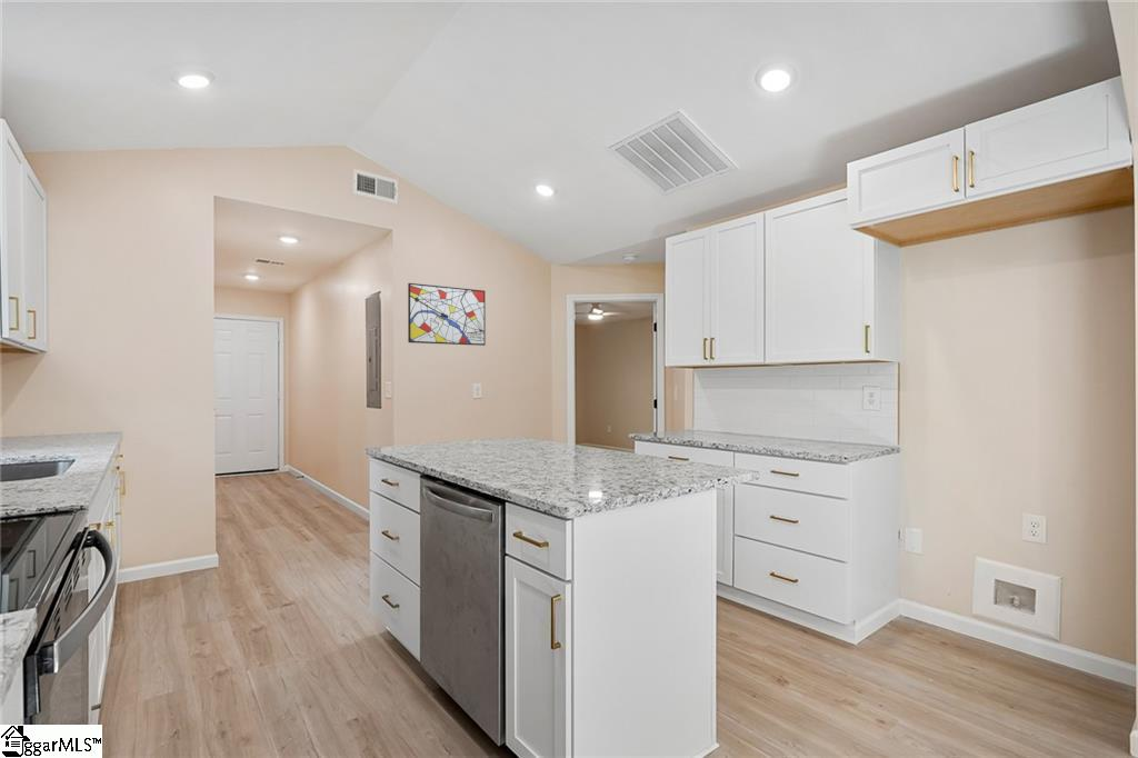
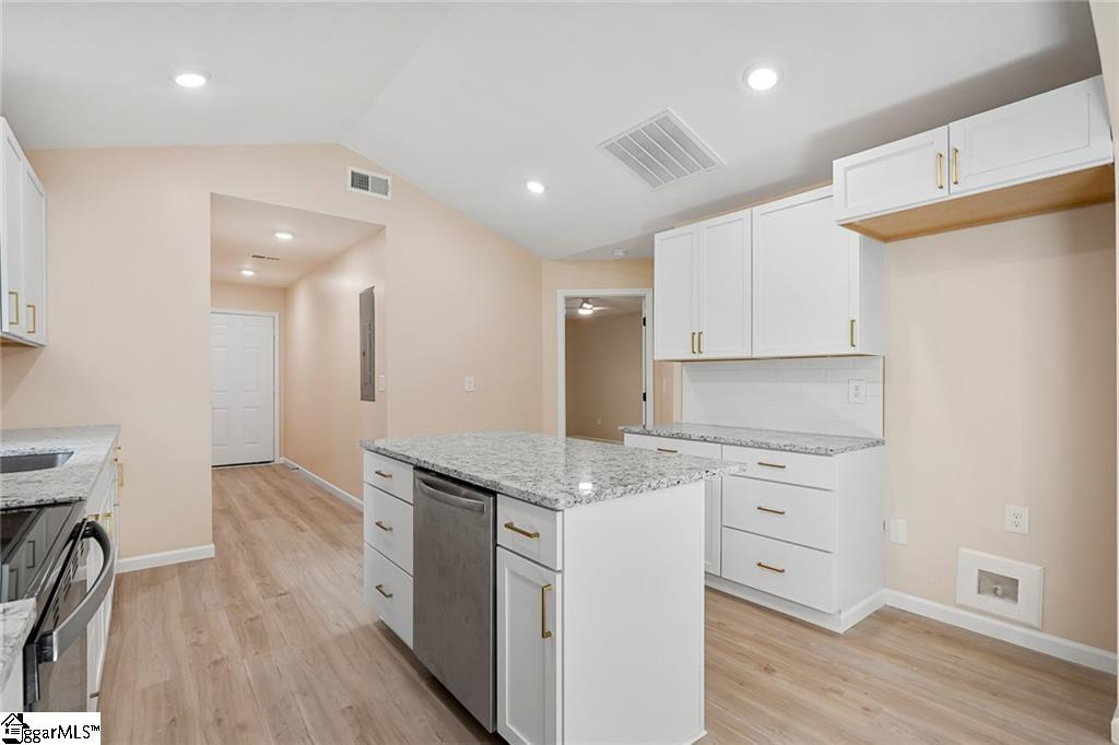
- wall art [407,282,487,347]
